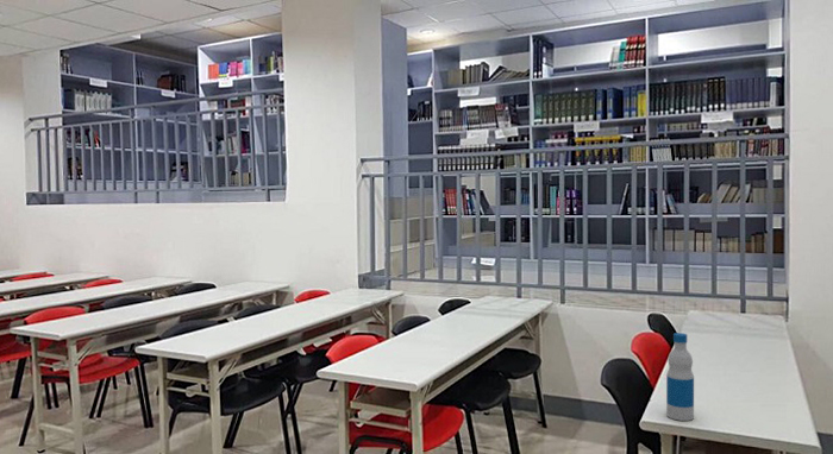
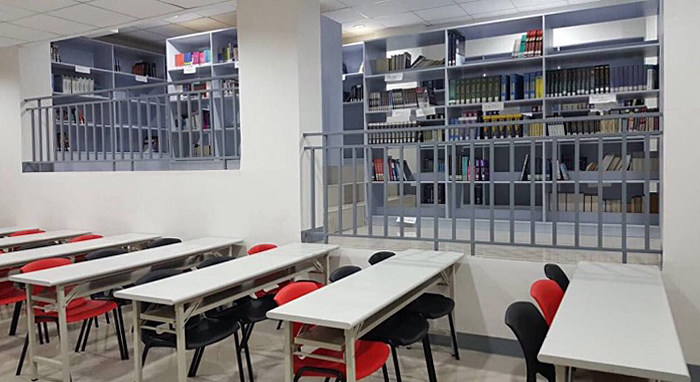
- bottle [665,332,695,422]
